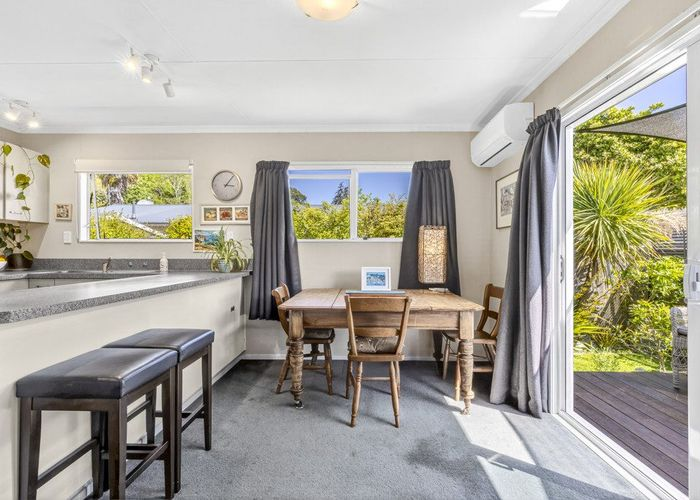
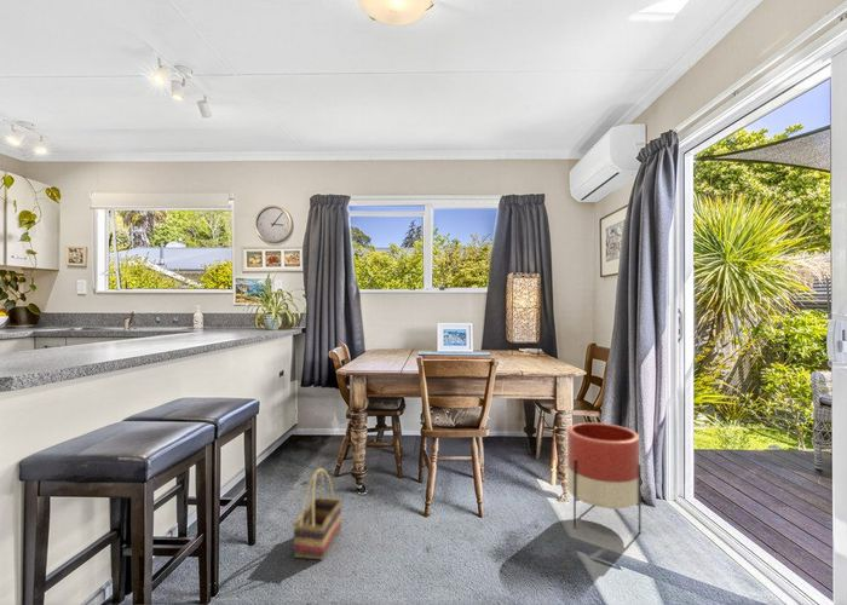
+ basket [292,467,344,560]
+ planter [566,421,643,535]
